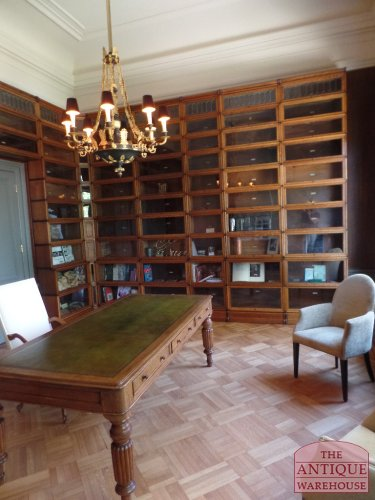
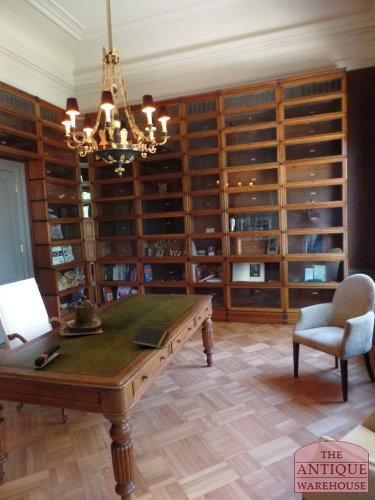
+ teapot [59,295,104,336]
+ stapler [34,344,62,370]
+ notepad [130,326,170,350]
